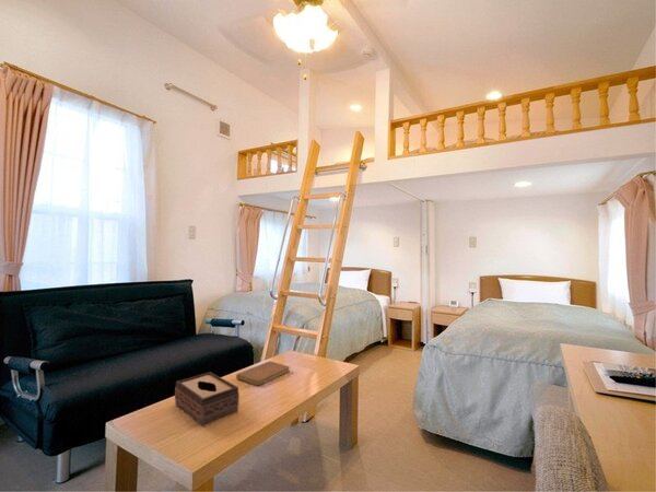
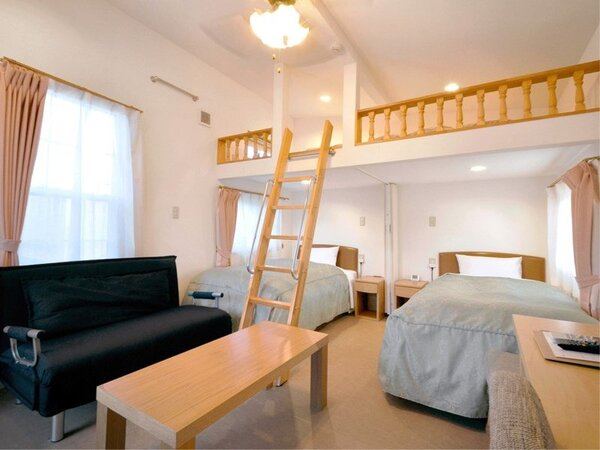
- tissue box [174,371,241,426]
- notebook [235,360,291,387]
